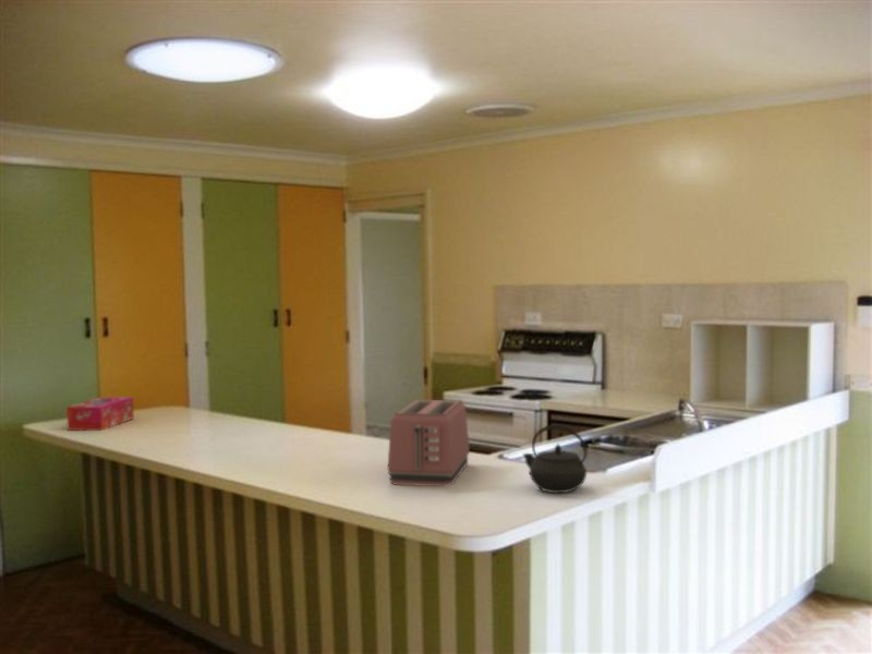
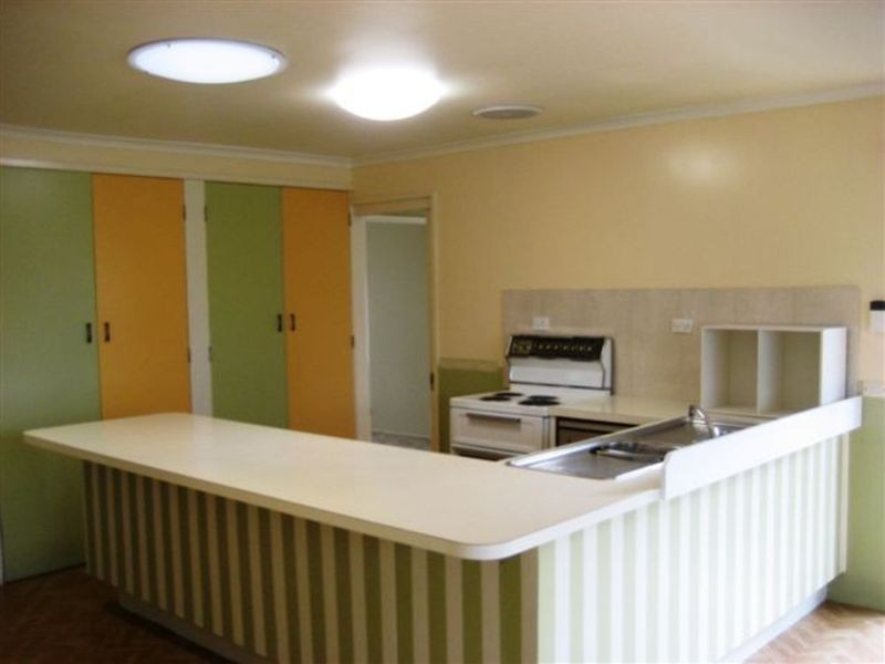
- tissue box [65,396,135,432]
- toaster [386,399,471,487]
- kettle [522,424,588,494]
